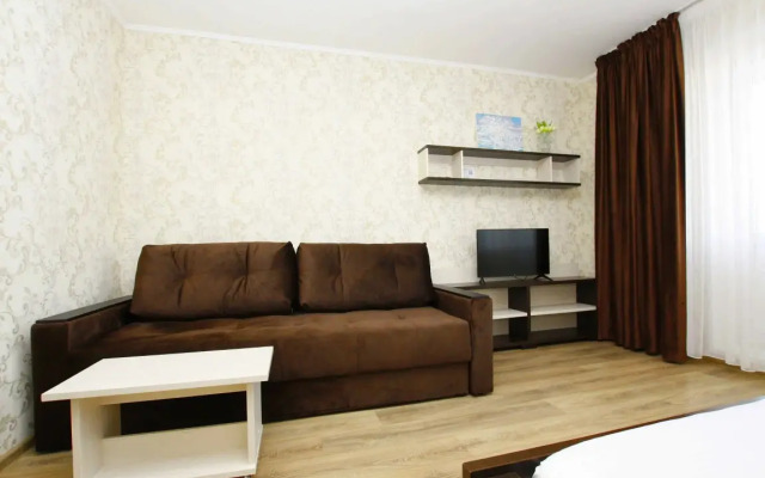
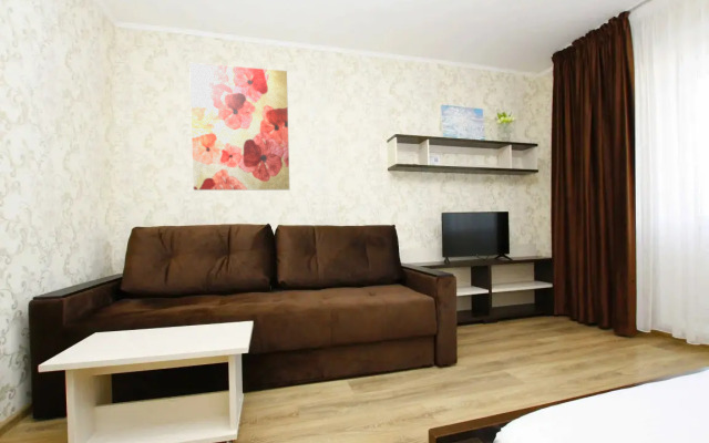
+ wall art [188,62,290,192]
